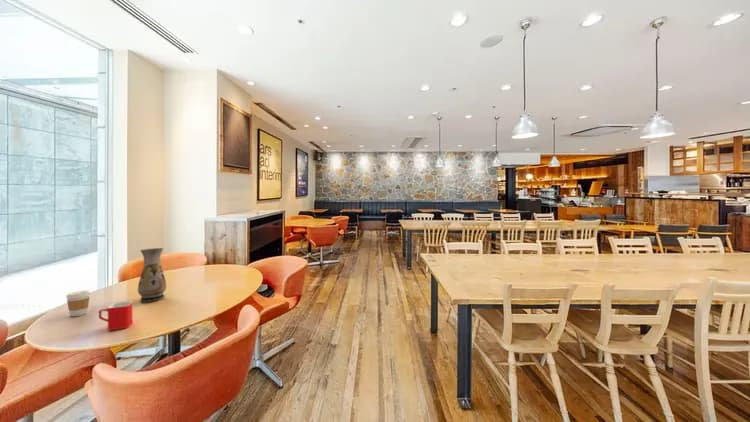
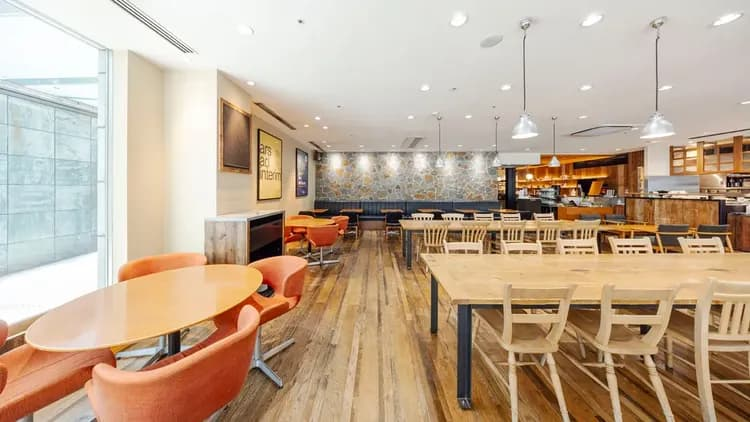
- coffee cup [65,289,91,317]
- vase [137,247,167,303]
- mug [98,300,134,331]
